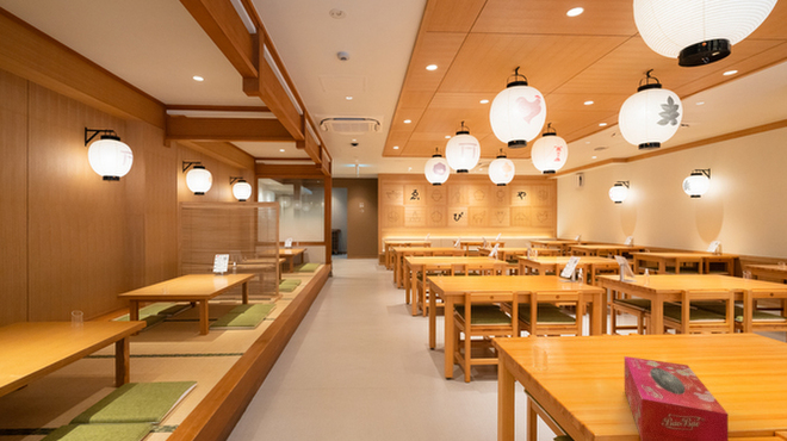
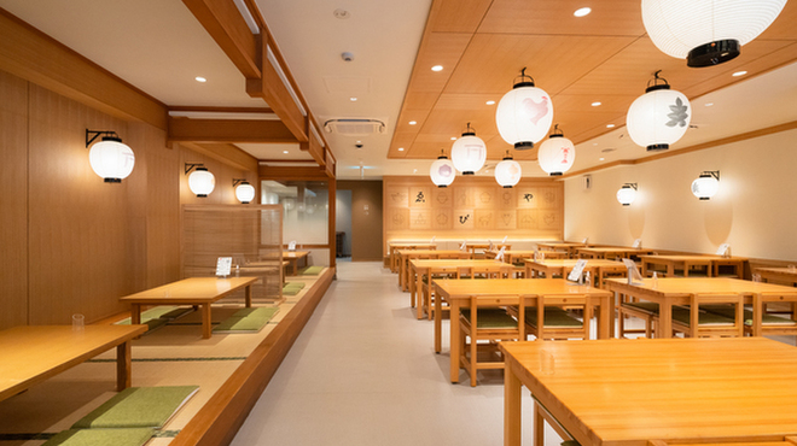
- tissue box [624,355,730,441]
